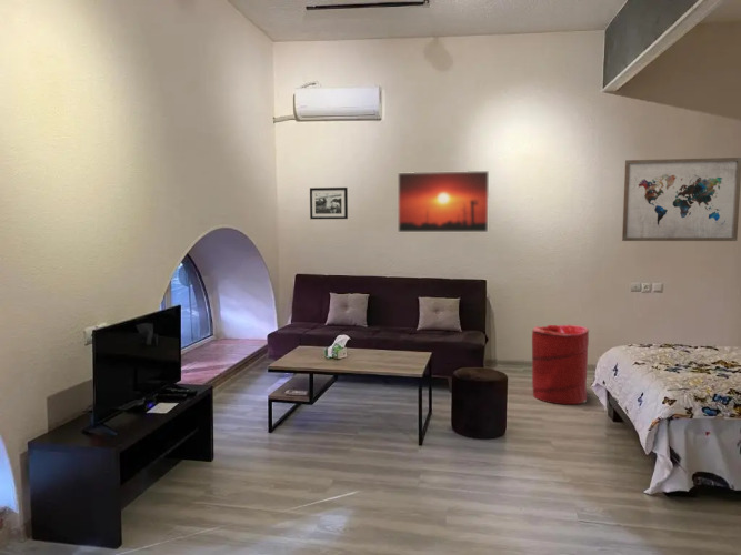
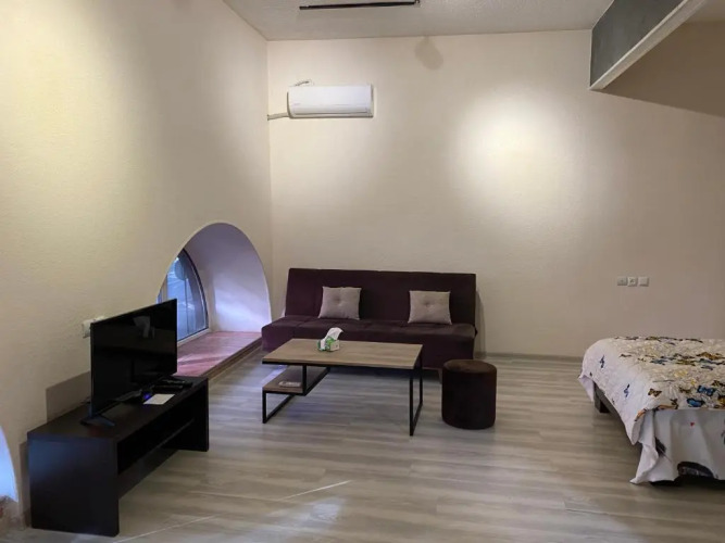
- wall art [621,157,741,242]
- picture frame [309,186,349,220]
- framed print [397,170,490,233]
- laundry hamper [531,324,590,405]
